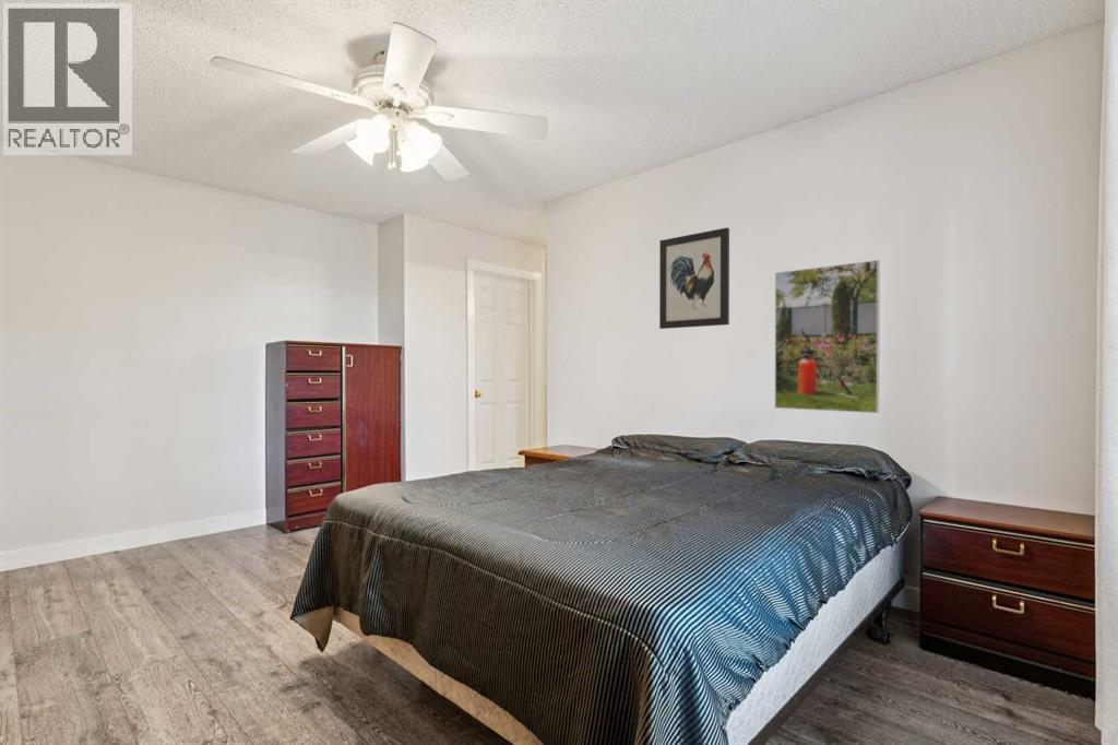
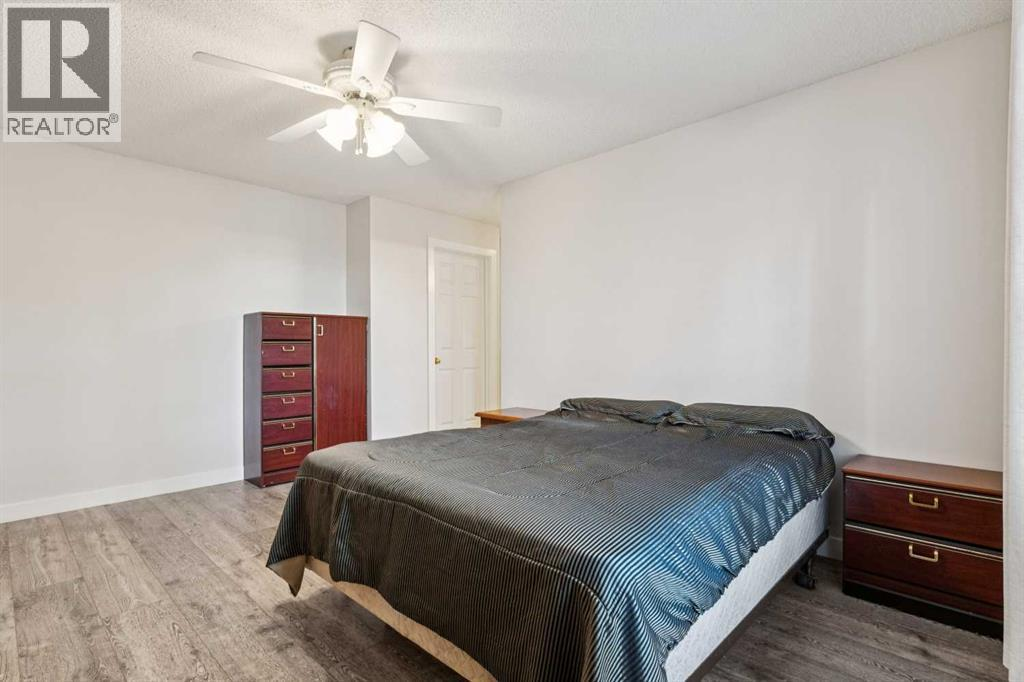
- wall art [658,227,730,330]
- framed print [774,259,881,414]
